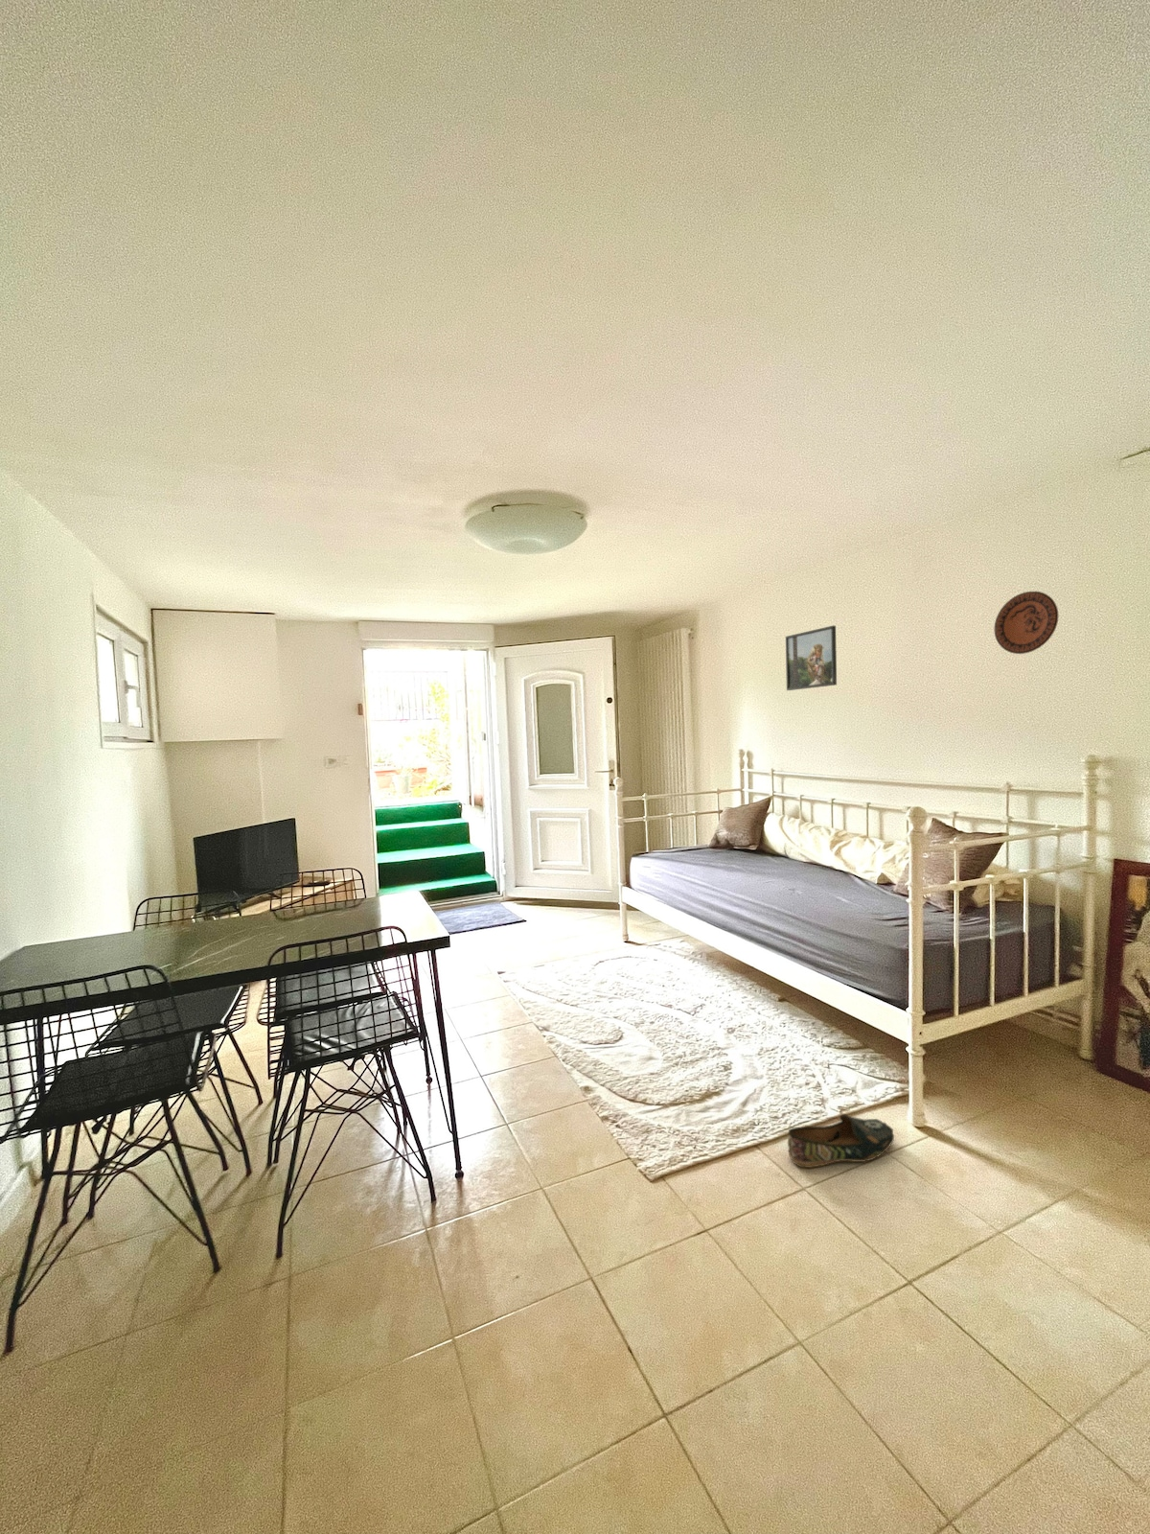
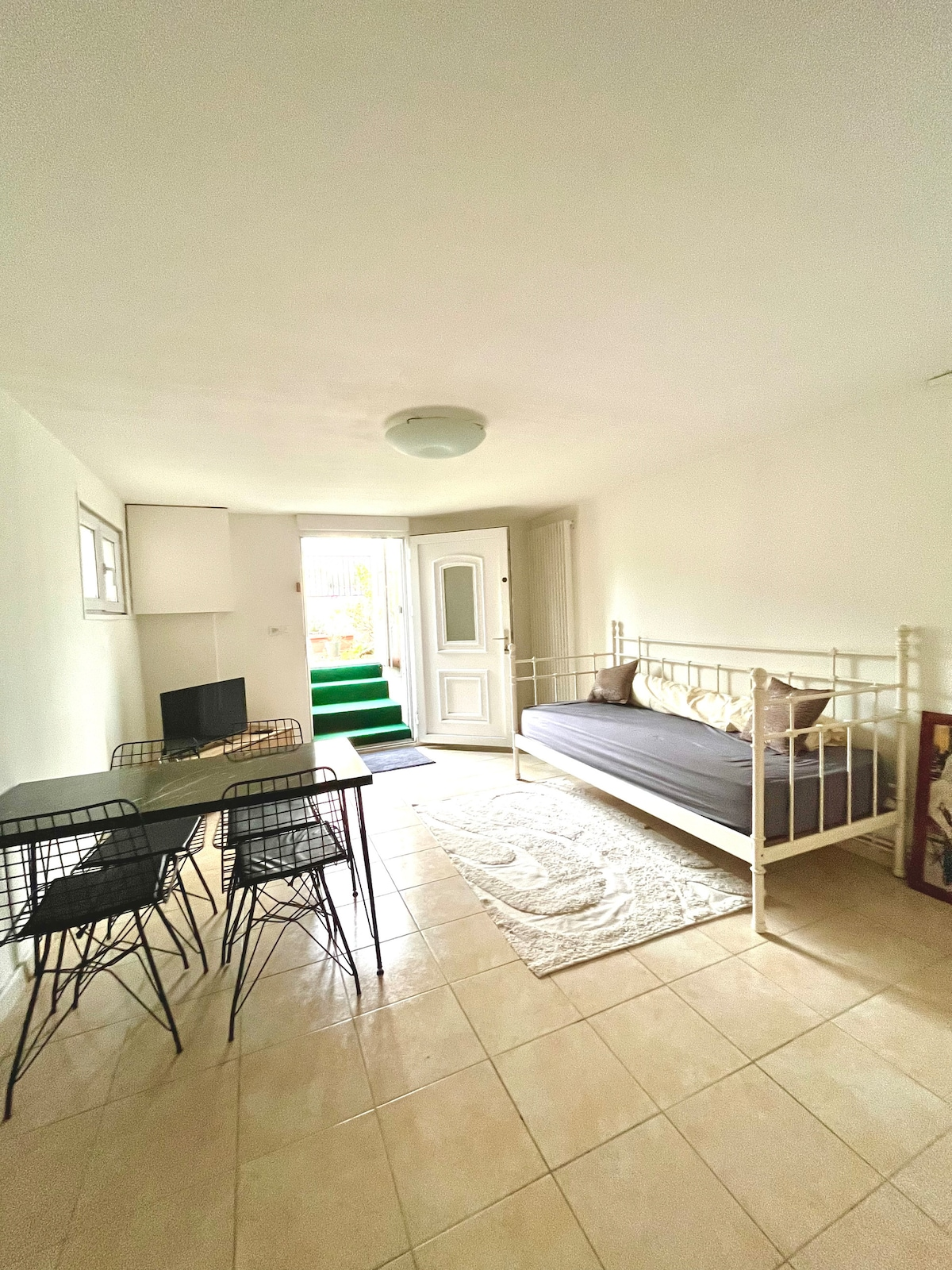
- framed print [785,626,837,691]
- decorative plate [994,591,1059,655]
- shoe [786,1114,895,1169]
